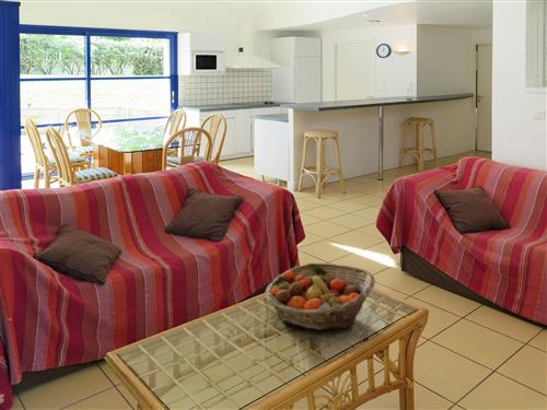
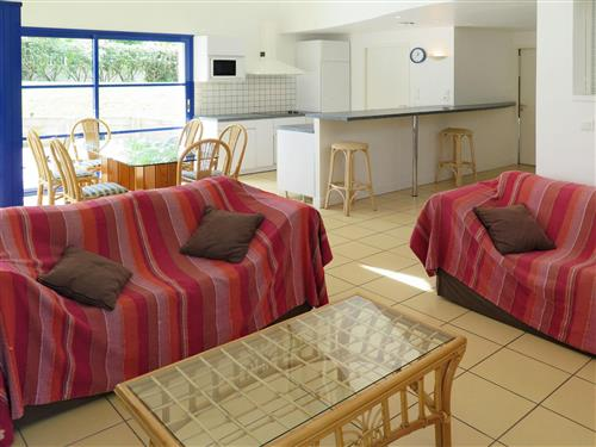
- fruit basket [264,262,376,331]
